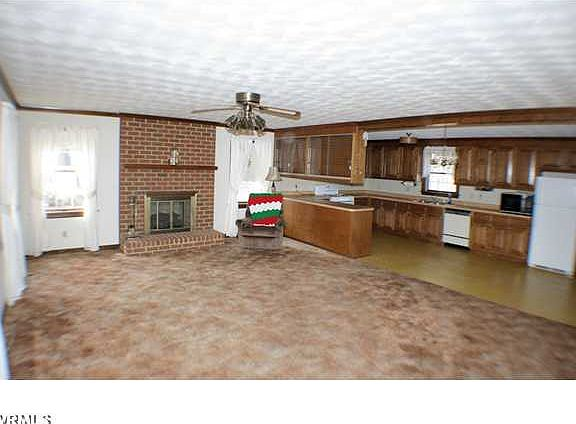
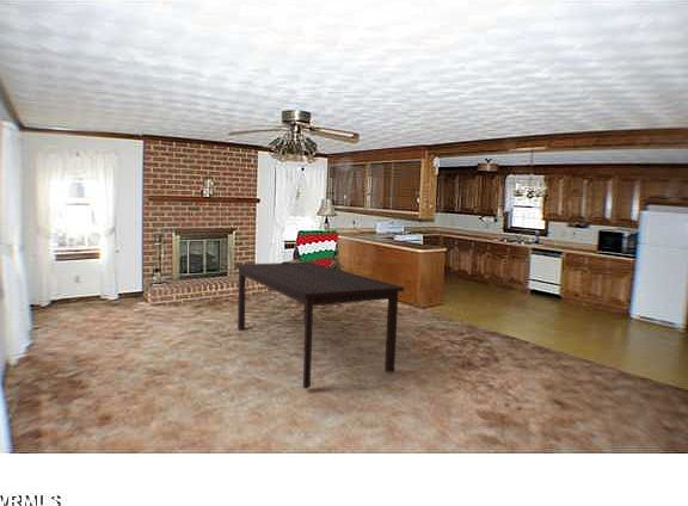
+ dining table [234,261,405,389]
